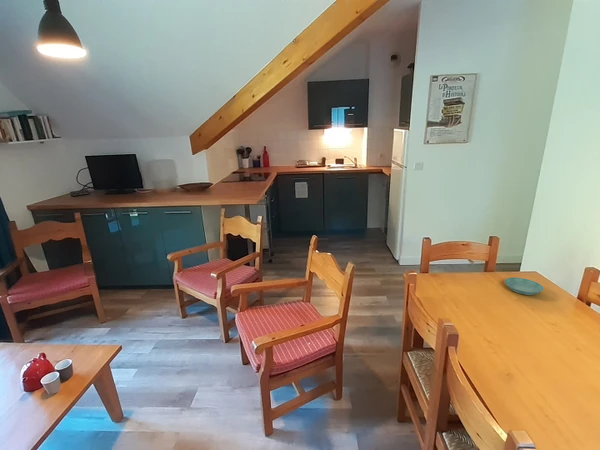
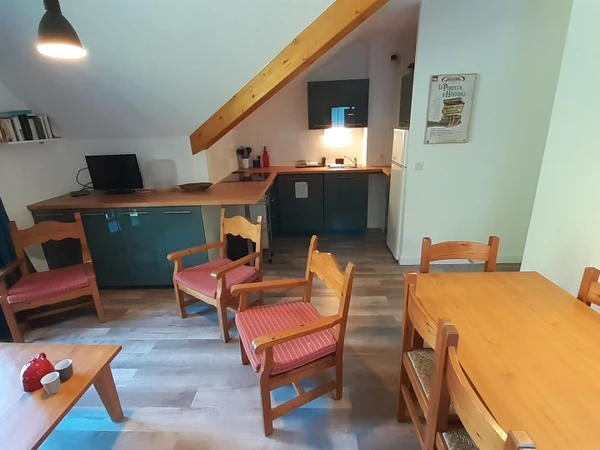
- saucer [504,277,545,296]
